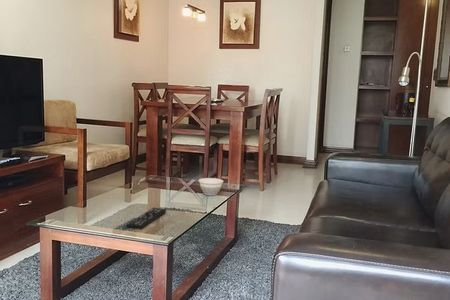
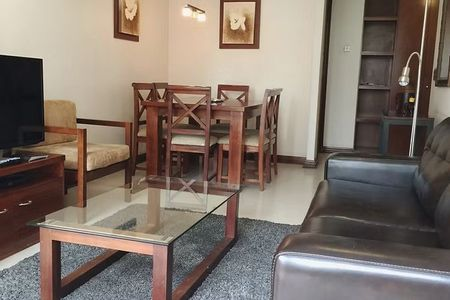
- bowl [198,177,224,196]
- remote control [125,207,167,231]
